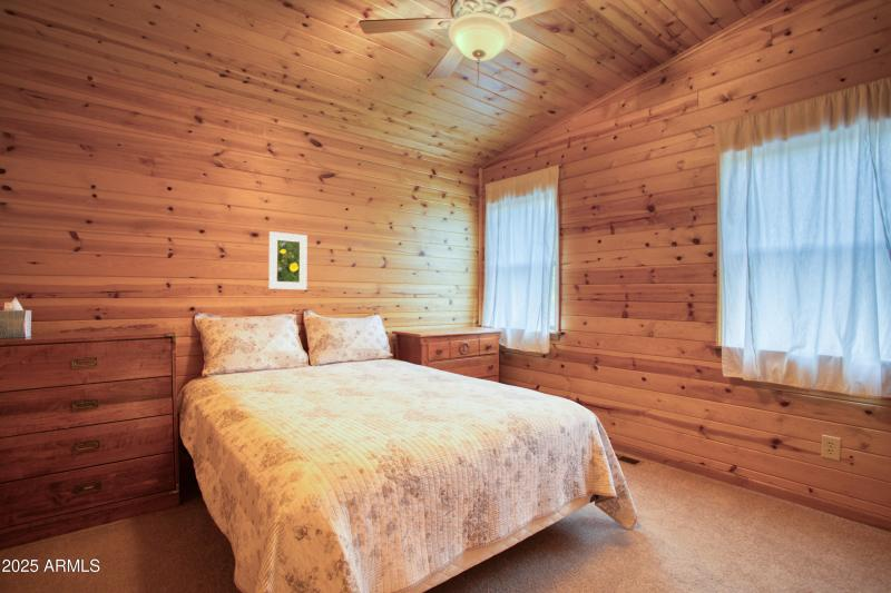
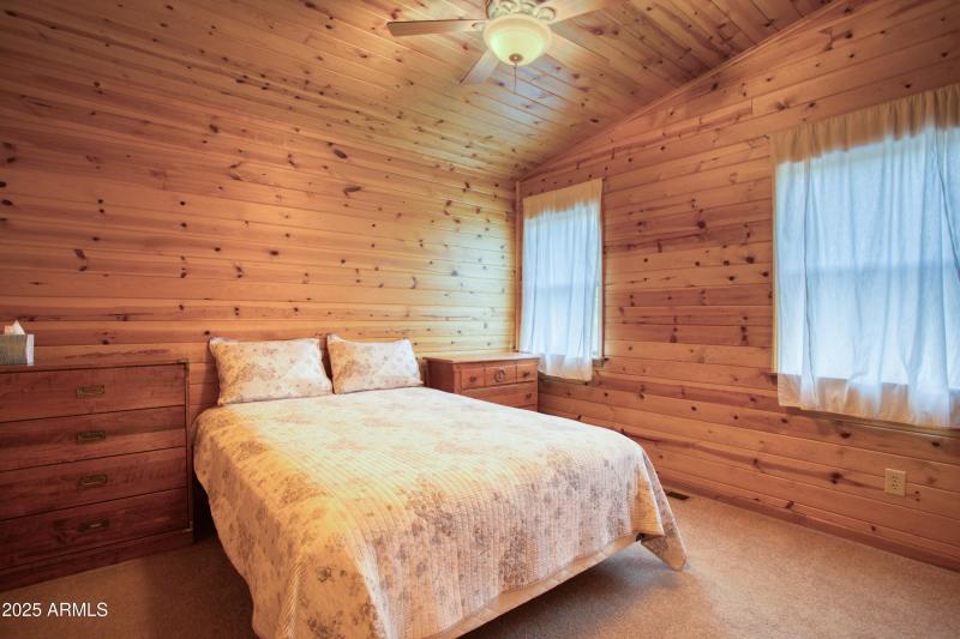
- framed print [267,230,309,290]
